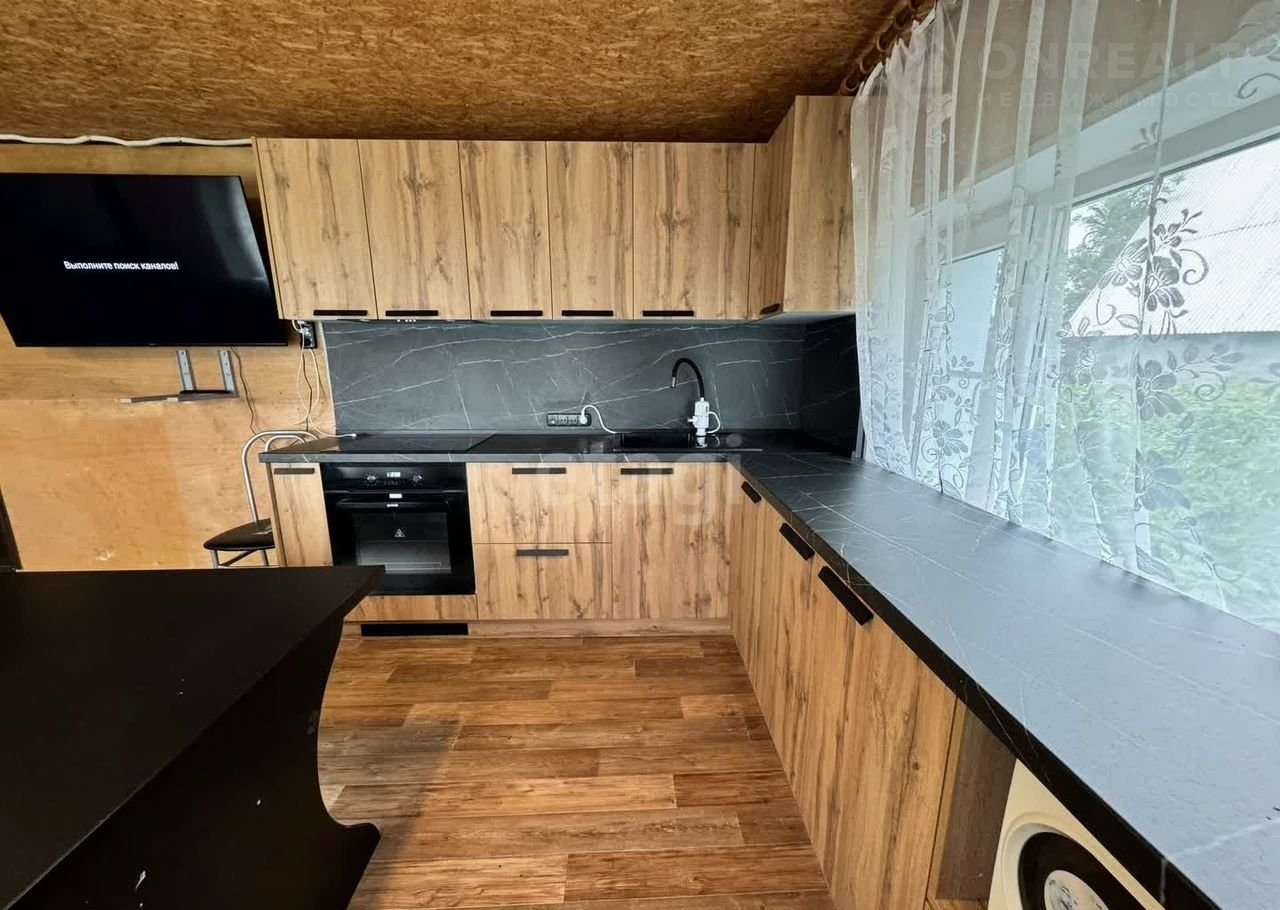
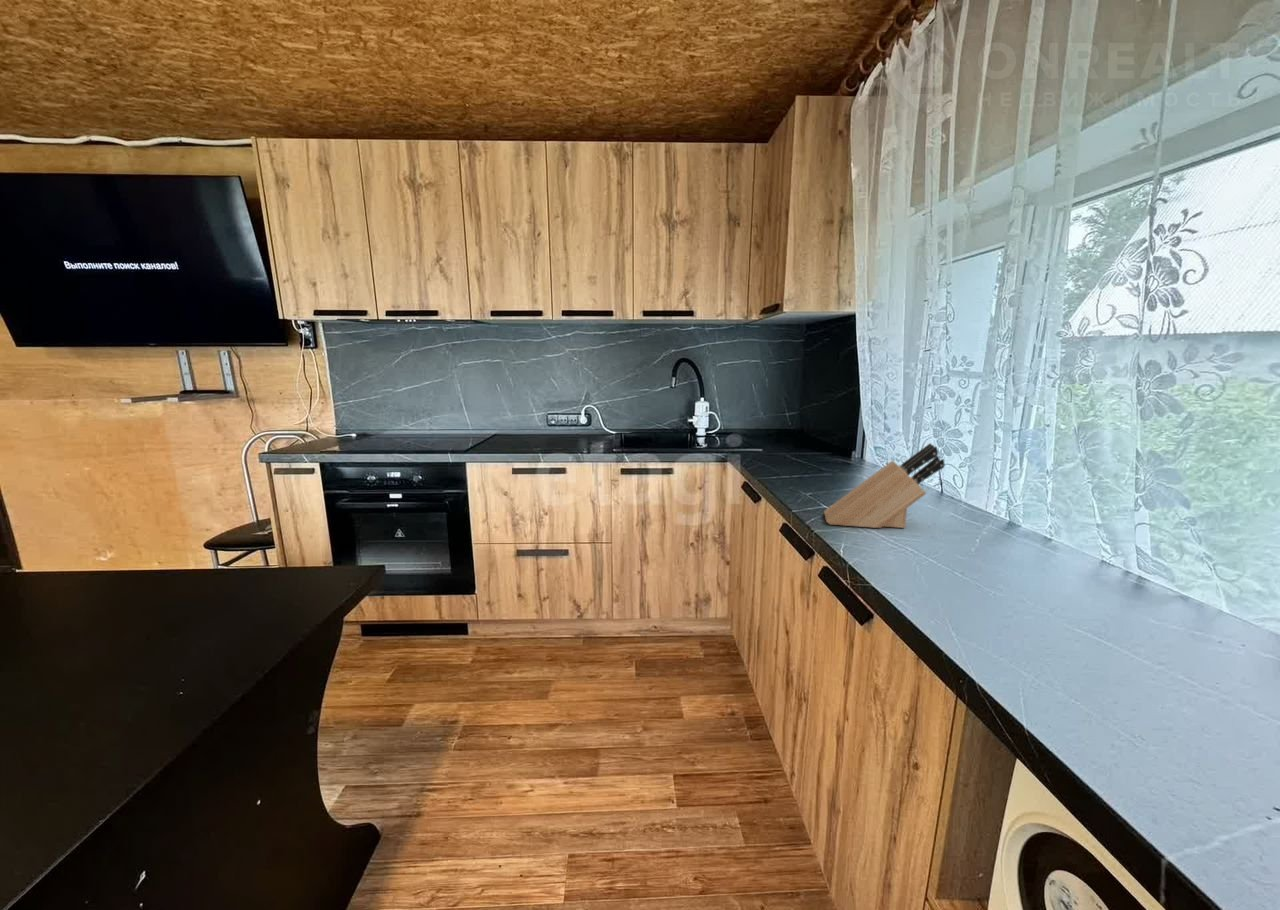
+ knife block [823,442,946,529]
